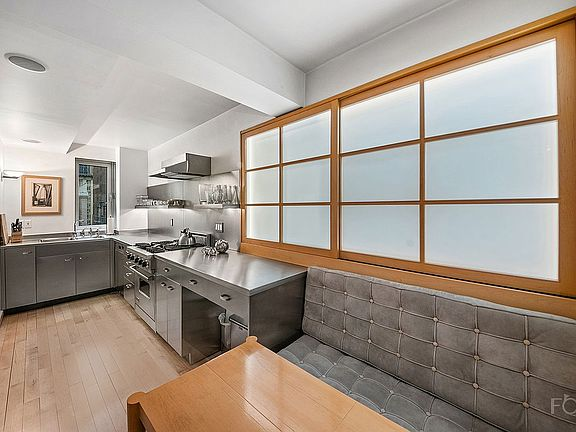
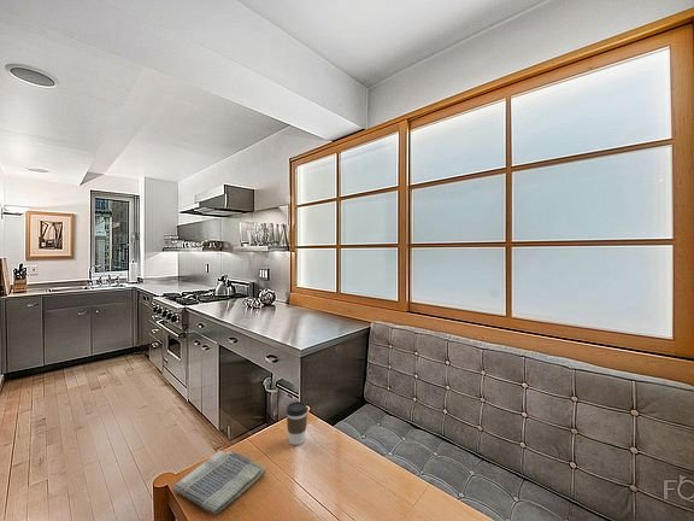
+ dish towel [171,450,267,516]
+ coffee cup [284,400,308,446]
